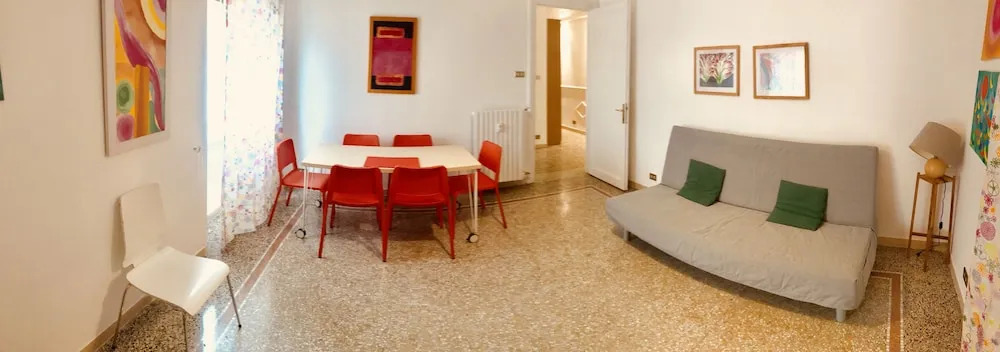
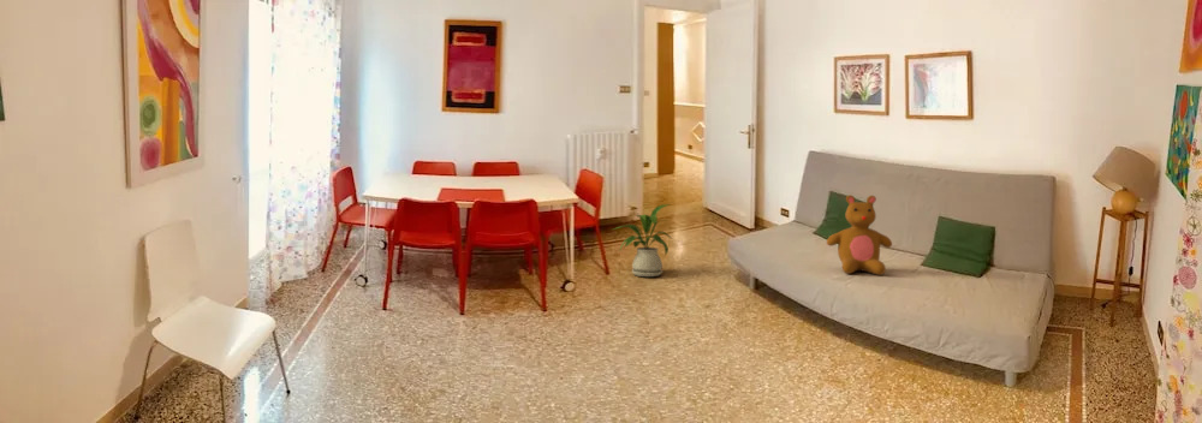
+ teddy bear [826,193,893,276]
+ house plant [613,203,672,278]
